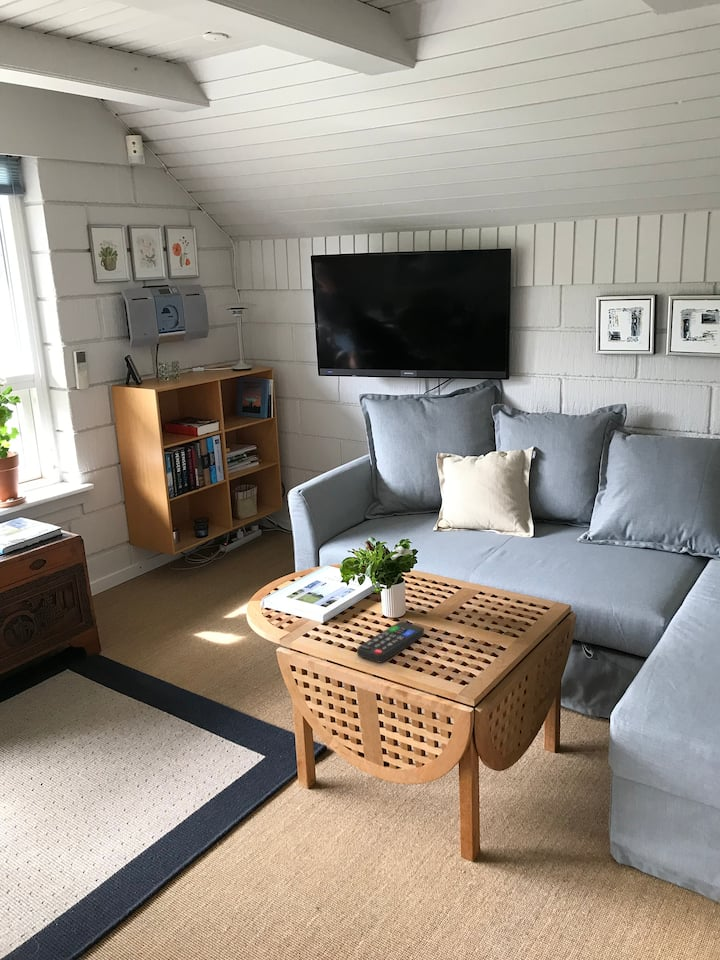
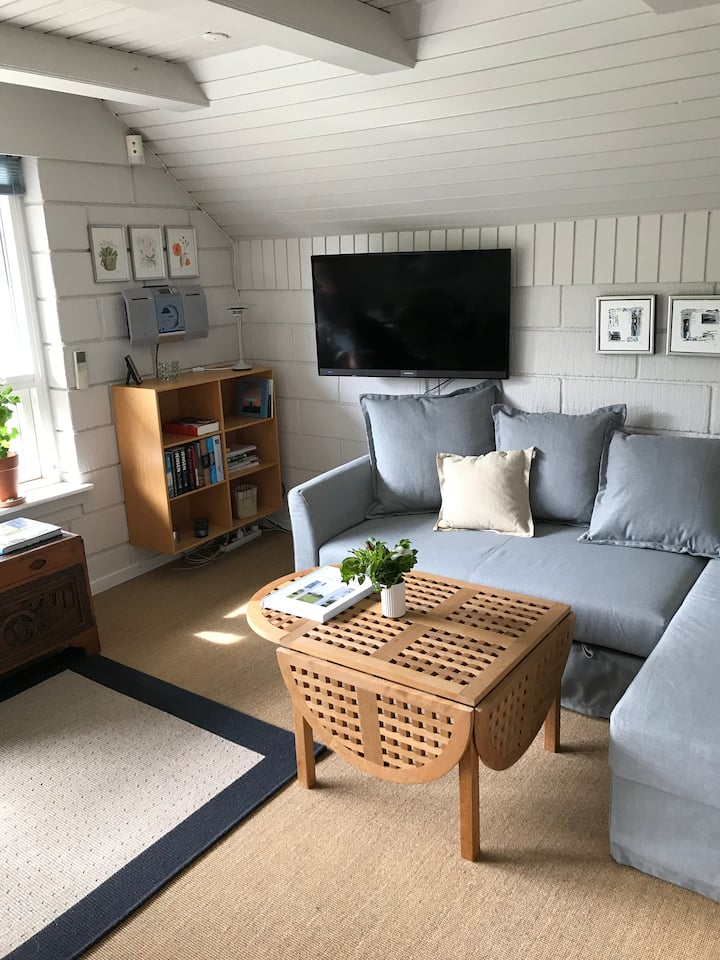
- remote control [356,621,425,664]
